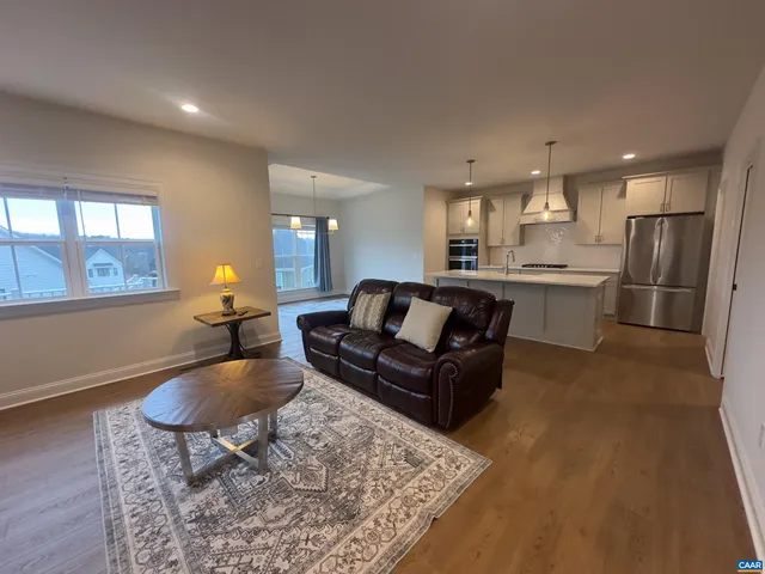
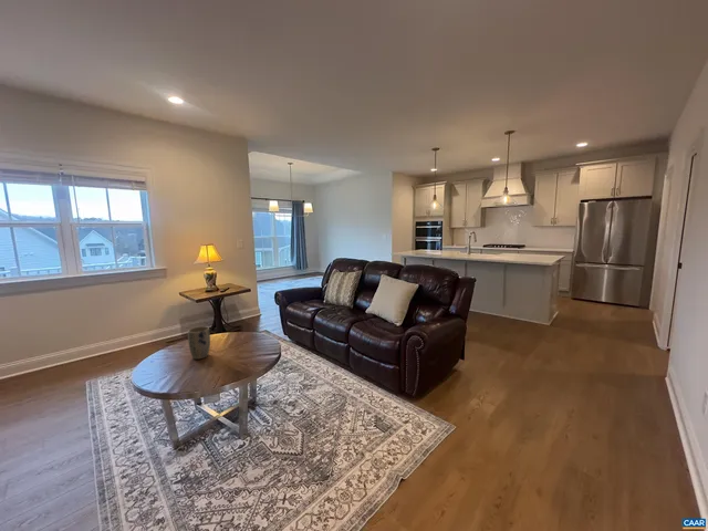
+ plant pot [187,325,211,361]
